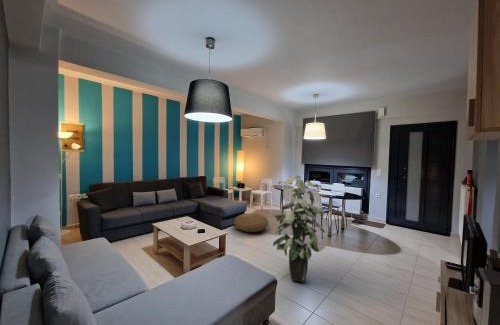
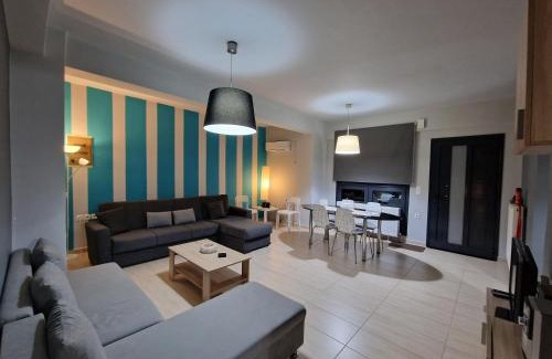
- indoor plant [272,174,326,283]
- pouf [232,212,270,233]
